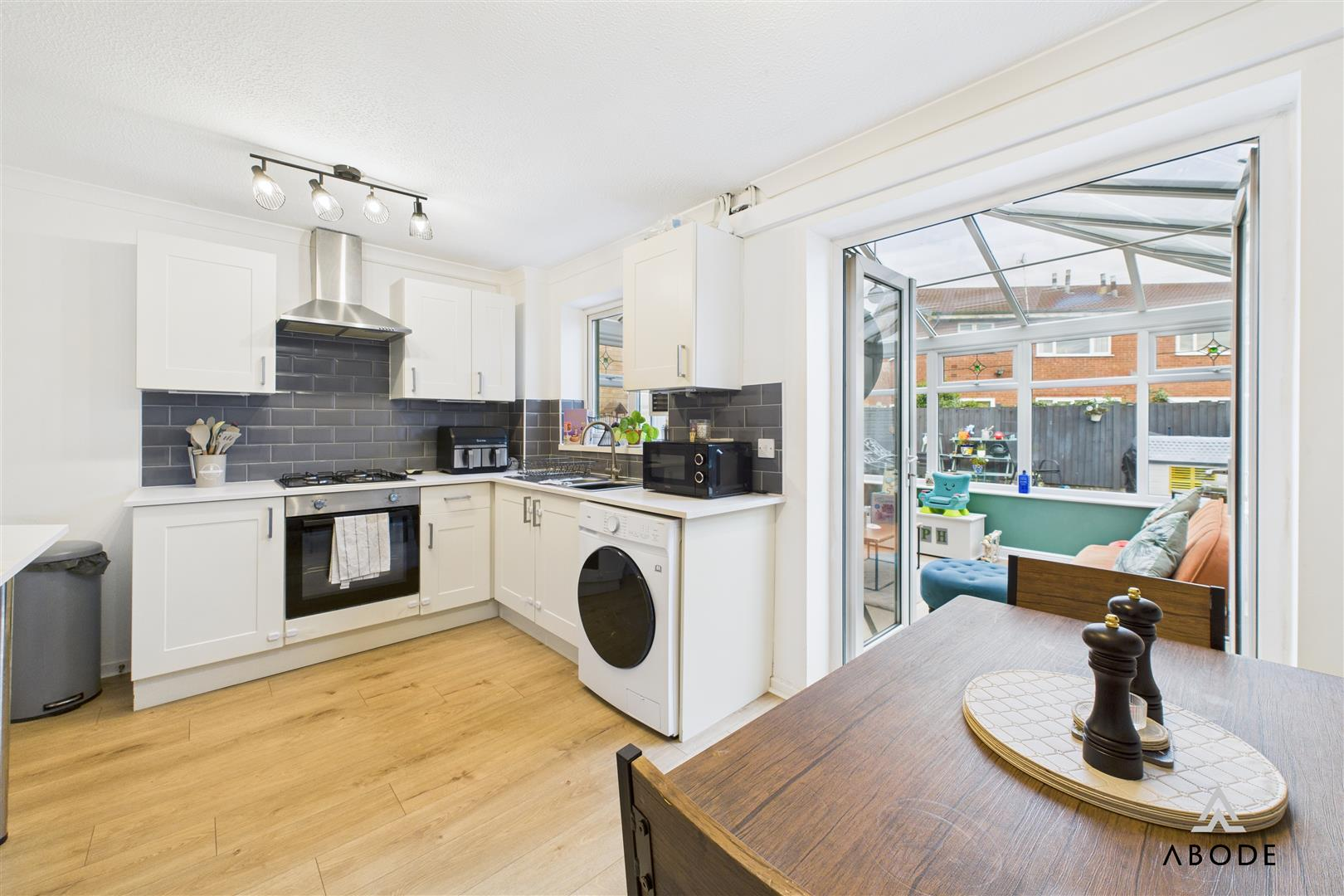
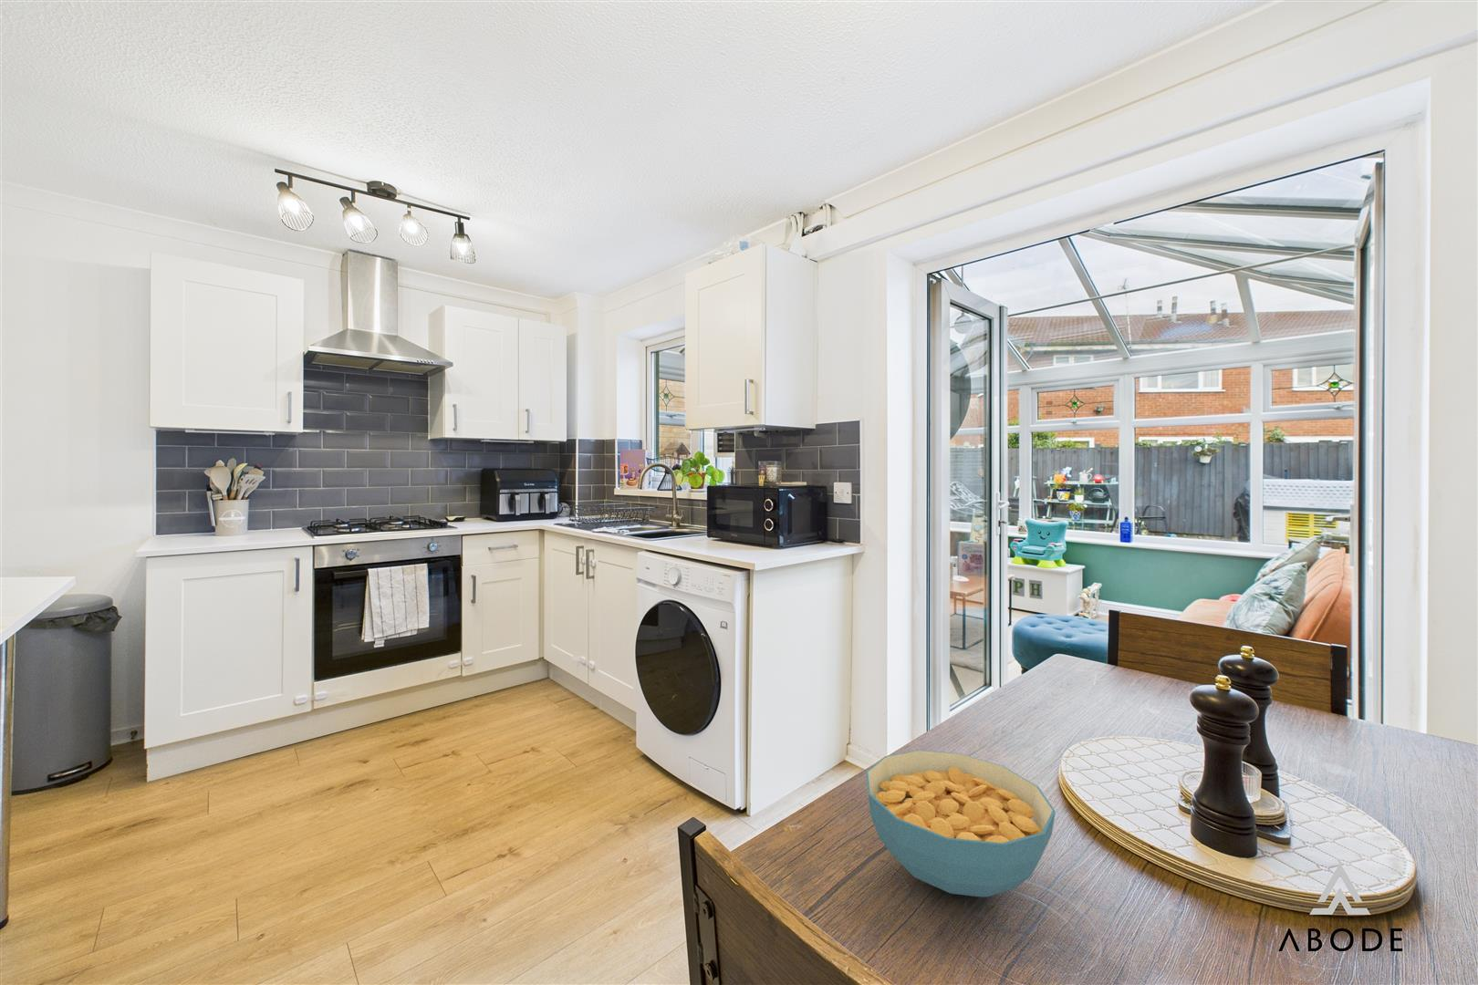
+ cereal bowl [864,750,1057,897]
